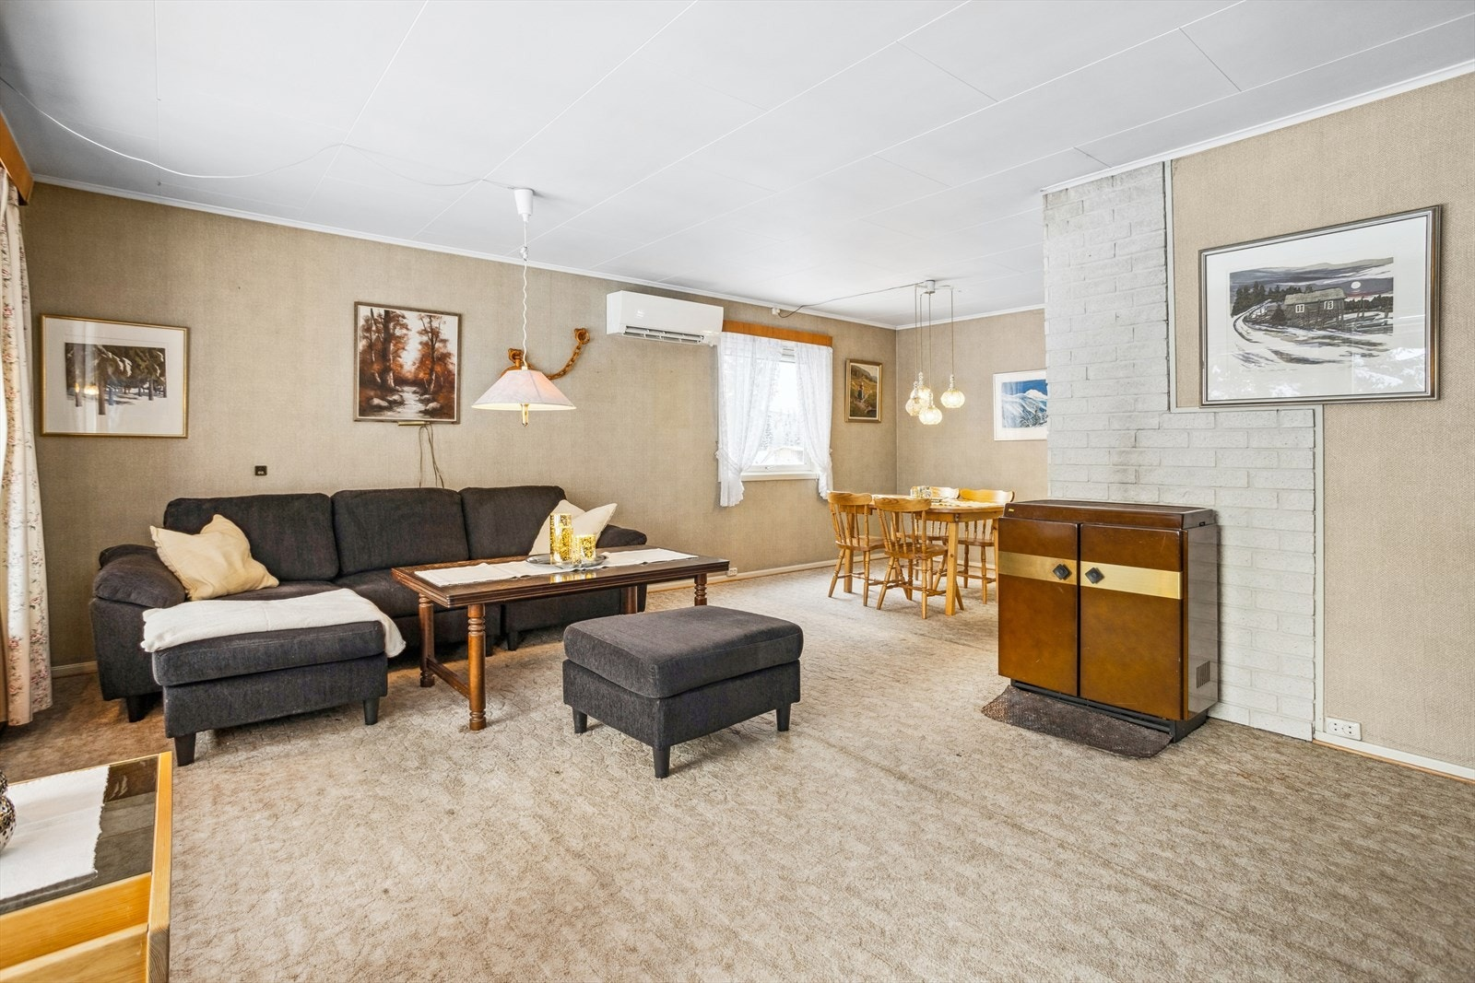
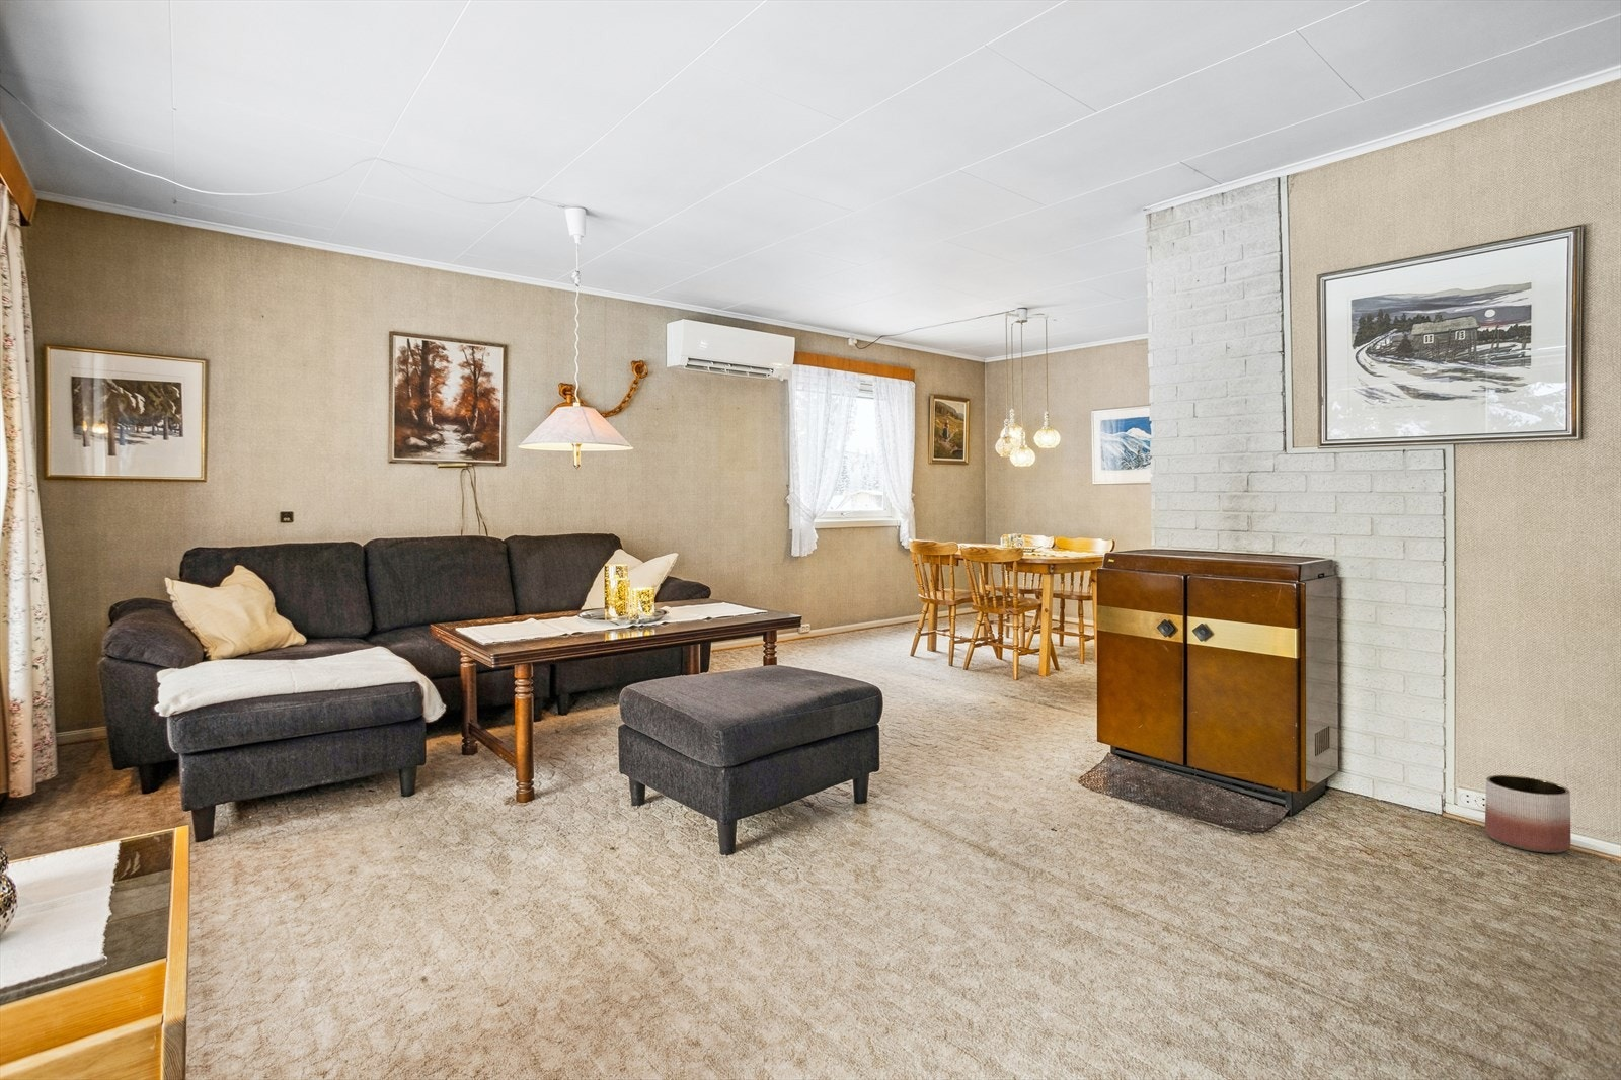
+ planter [1485,774,1573,855]
